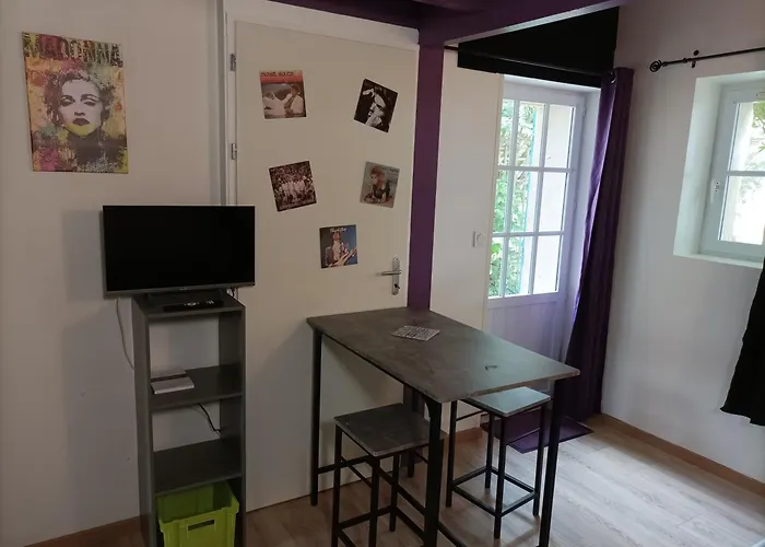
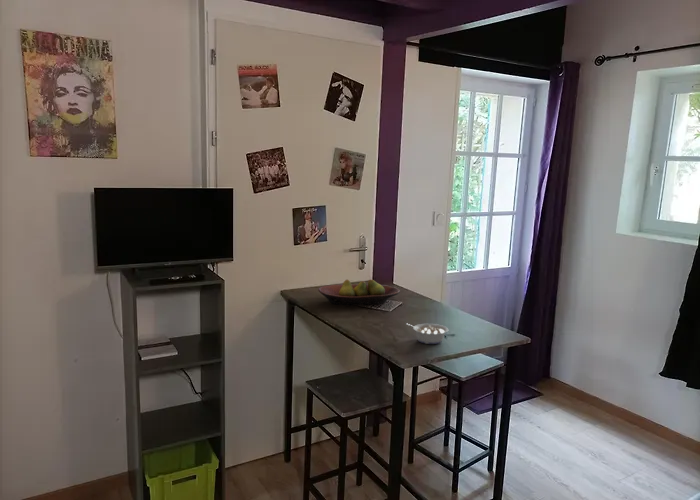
+ legume [405,322,449,345]
+ fruit bowl [317,278,401,306]
